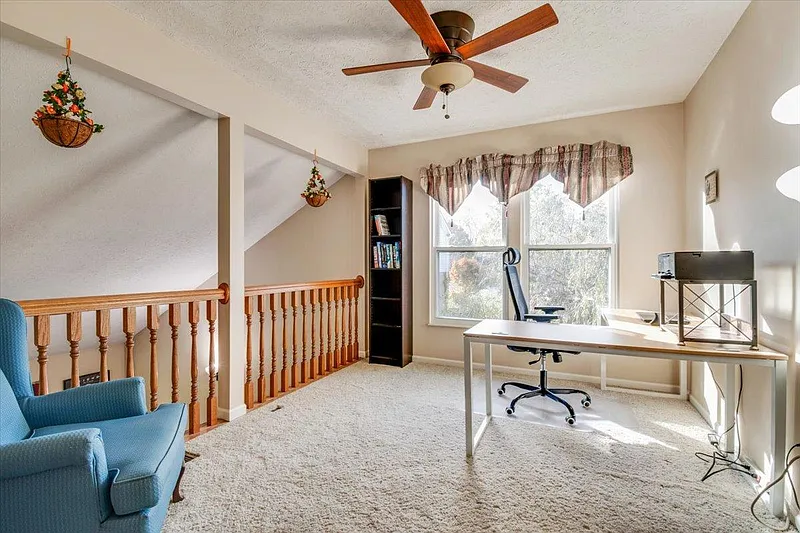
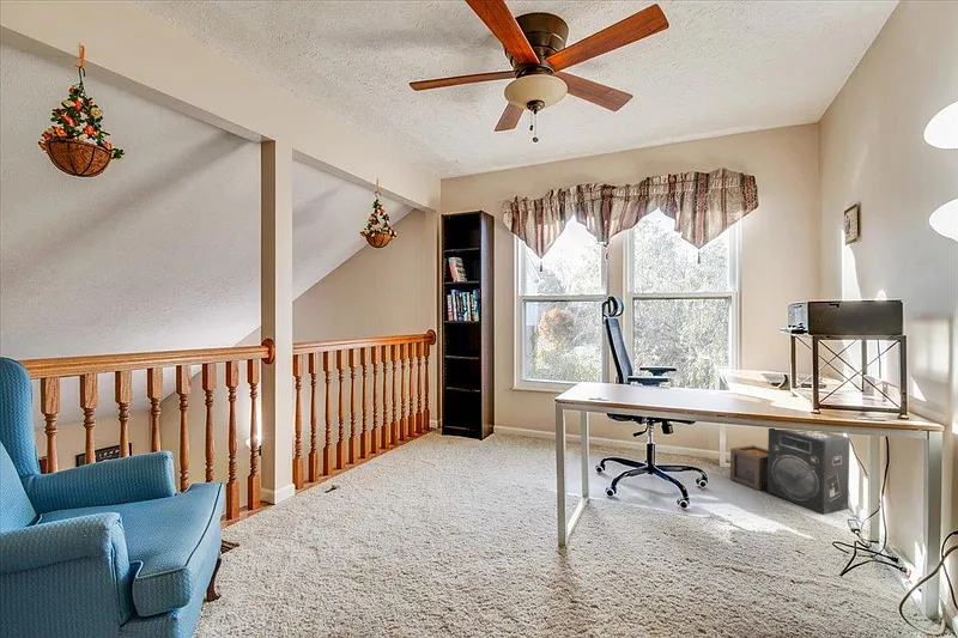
+ stereo [729,427,851,516]
